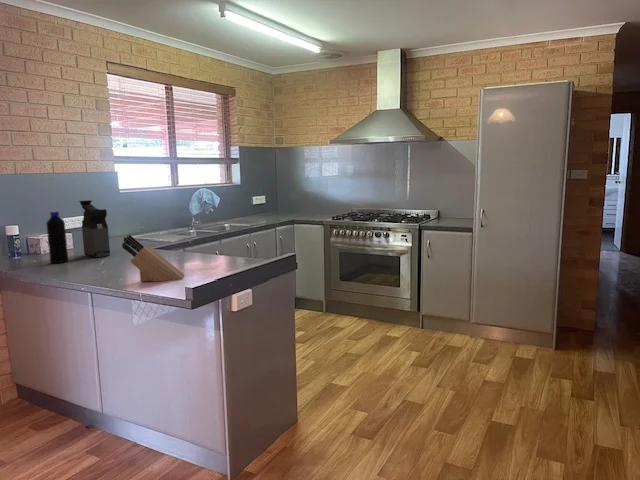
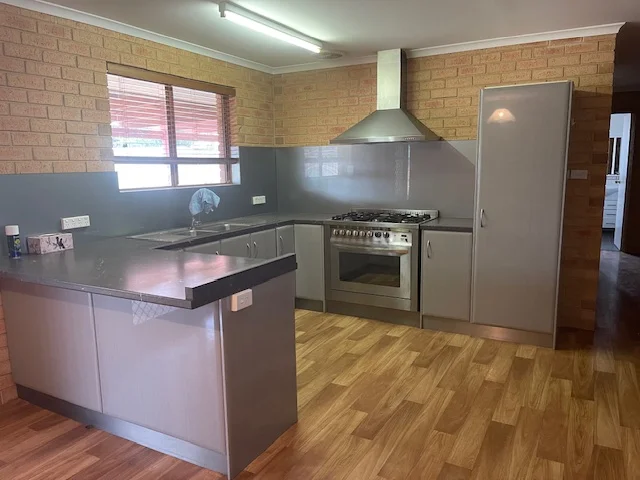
- coffee maker [78,199,111,258]
- bottle [45,210,69,264]
- knife block [121,234,185,282]
